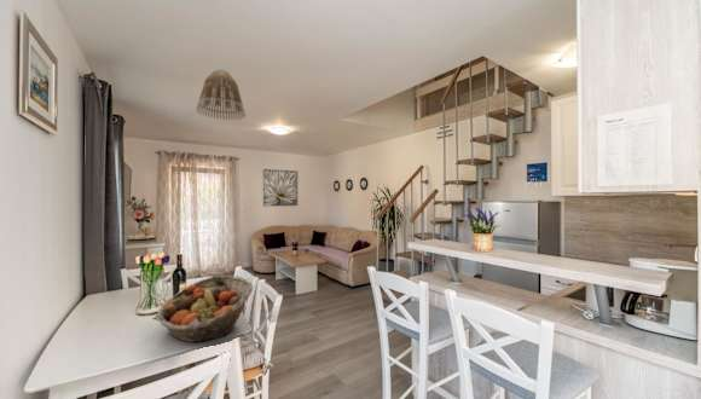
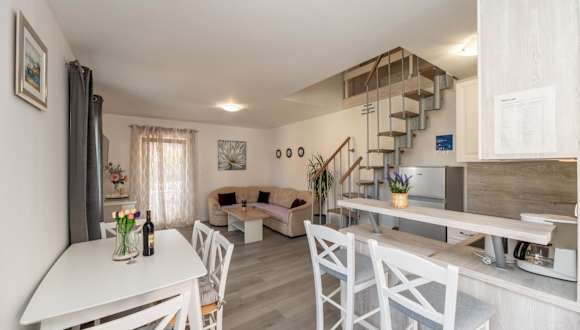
- fruit basket [156,274,254,343]
- lamp shade [195,68,247,121]
